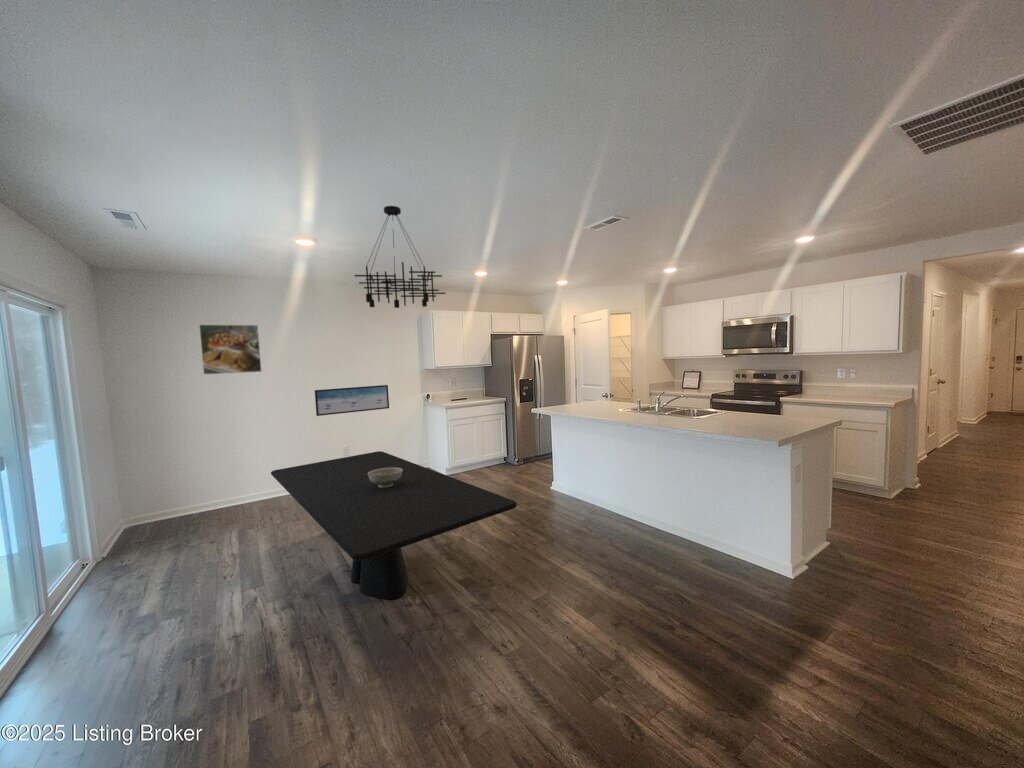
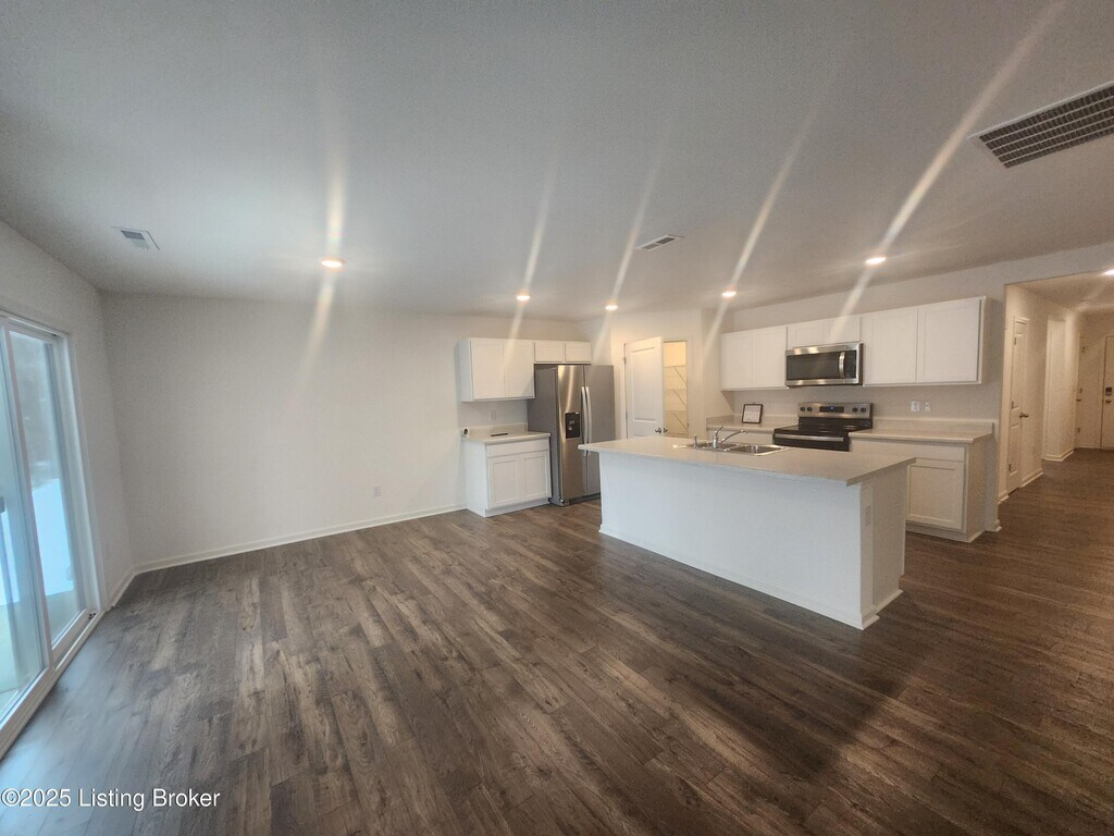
- wall art [314,384,390,417]
- decorative bowl [367,468,403,488]
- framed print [198,324,263,375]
- dining table [270,450,518,600]
- chandelier [354,205,447,309]
